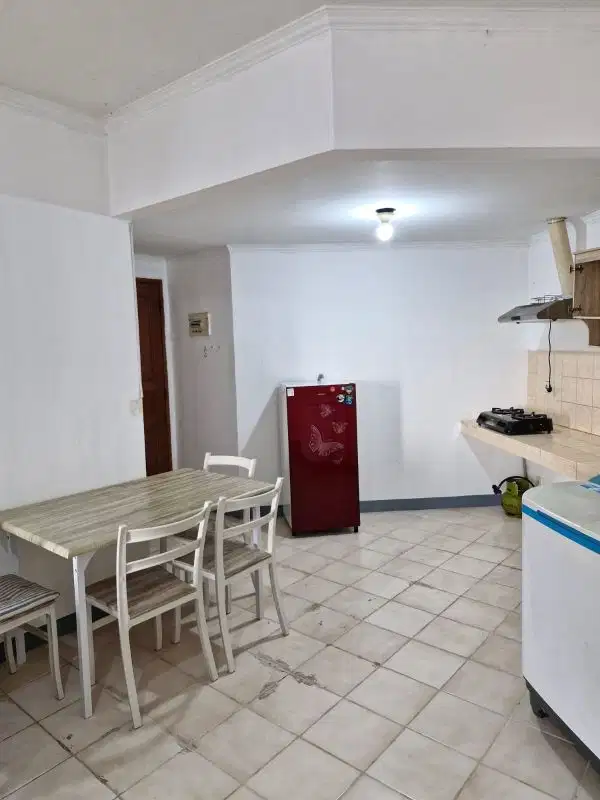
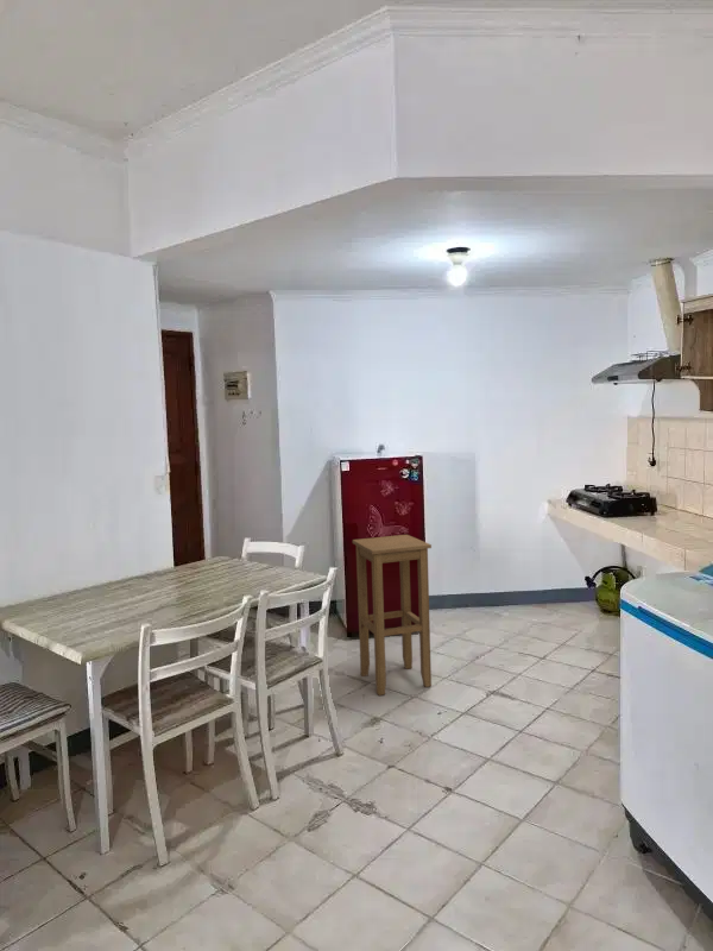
+ stool [352,534,433,697]
